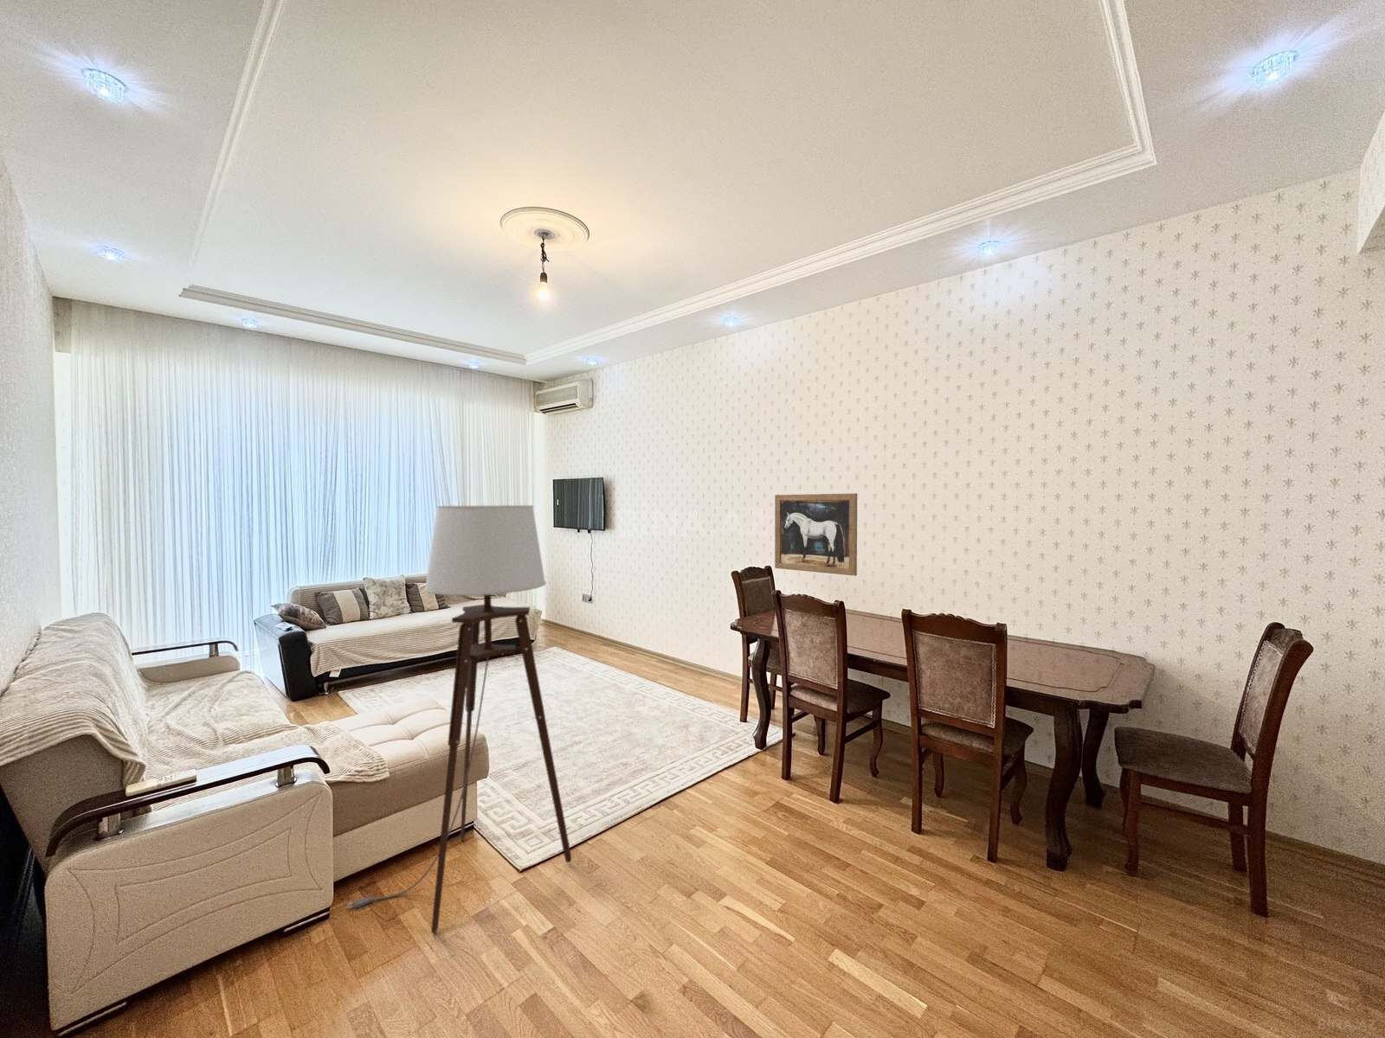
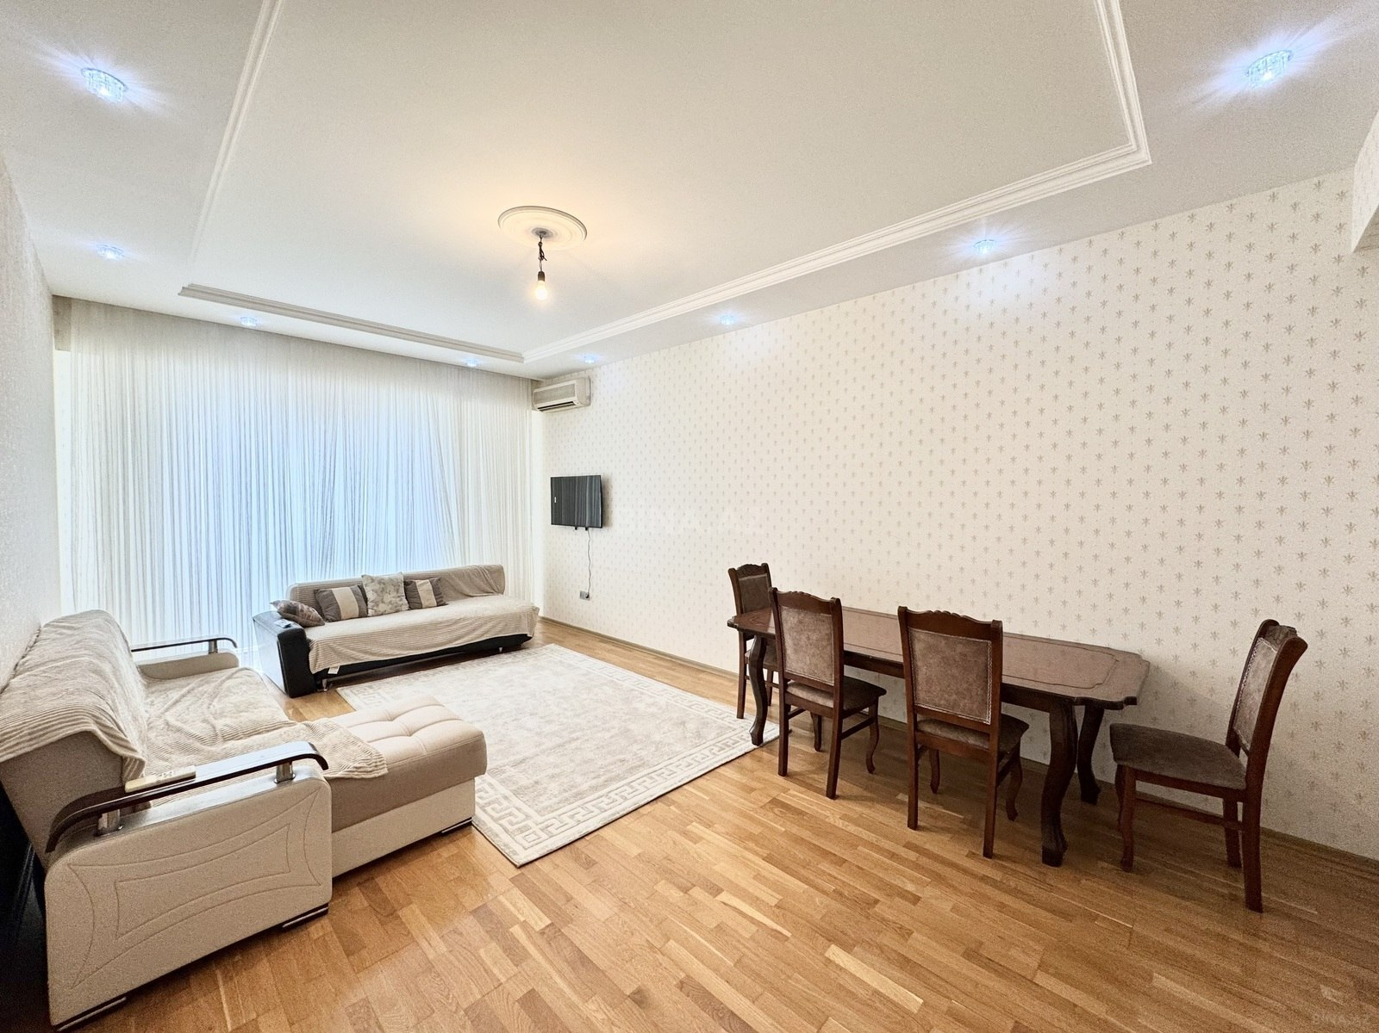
- floor lamp [347,505,573,934]
- wall art [774,492,858,577]
